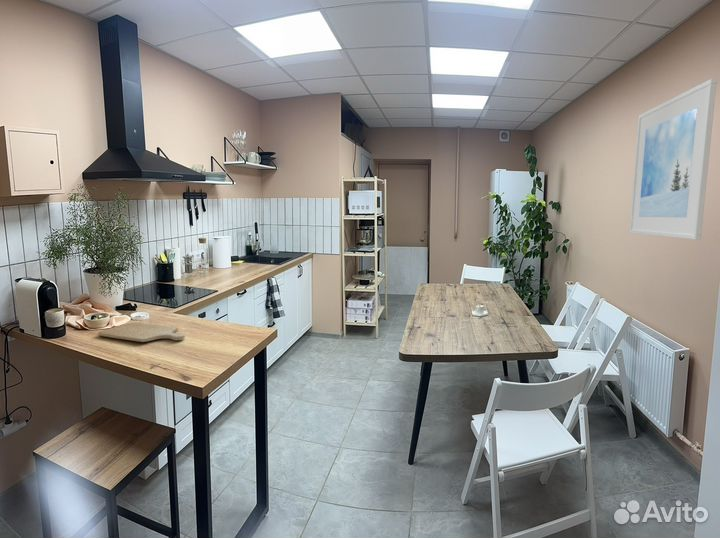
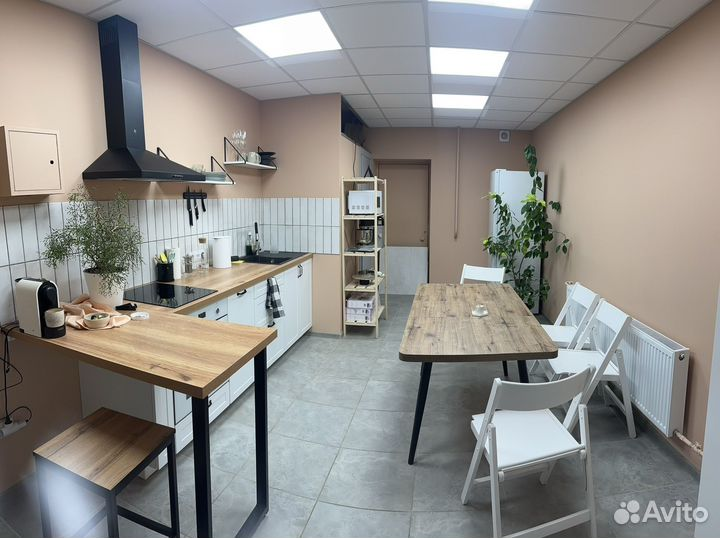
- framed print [629,77,718,241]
- chopping board [97,322,186,343]
